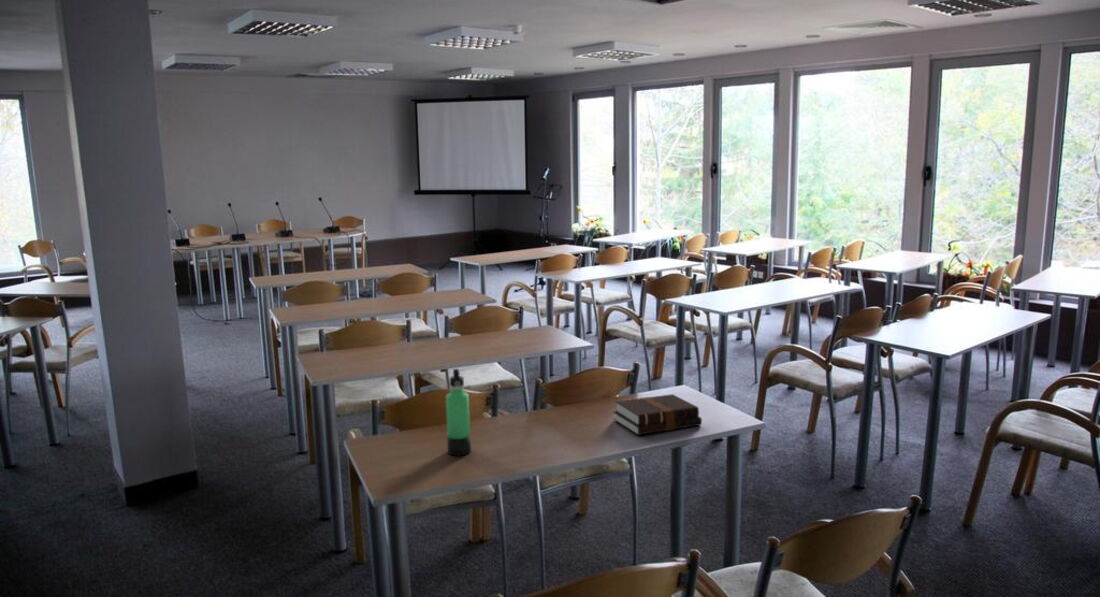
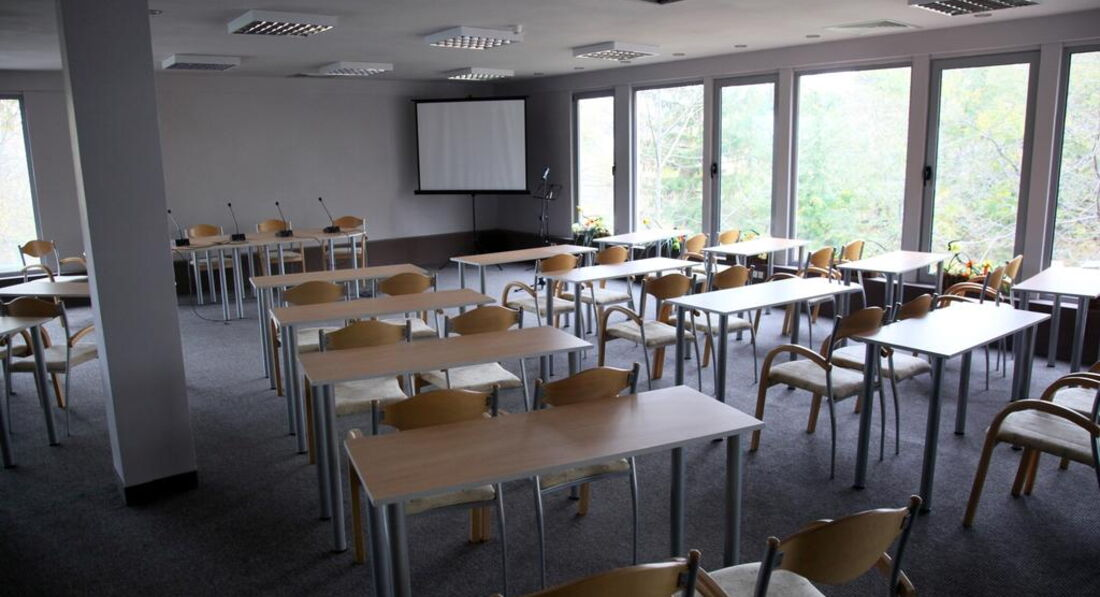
- thermos bottle [445,368,472,456]
- hardback book [612,393,703,436]
